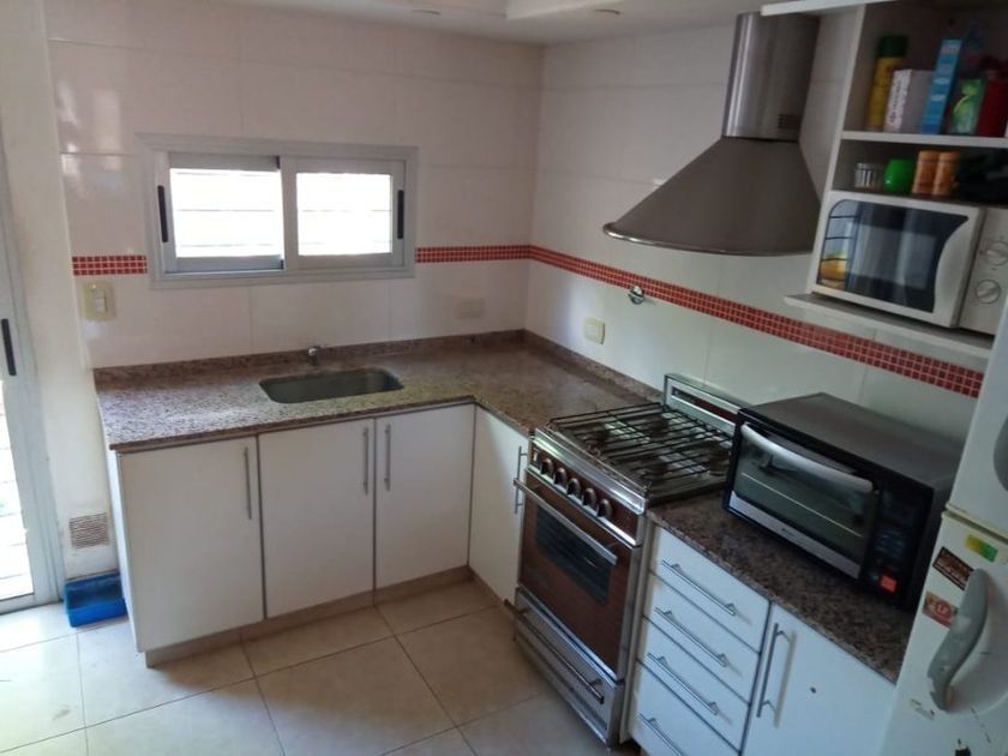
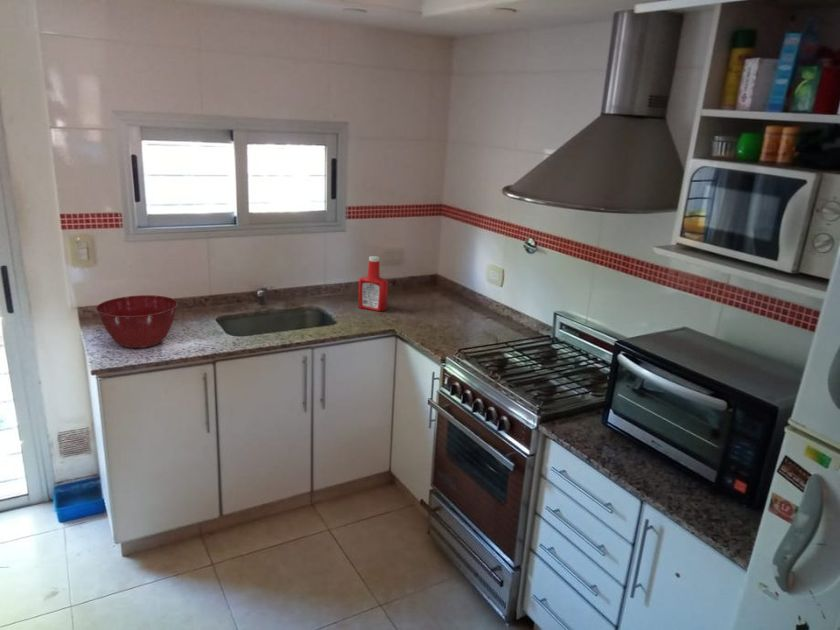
+ mixing bowl [95,294,179,349]
+ soap bottle [357,255,389,312]
